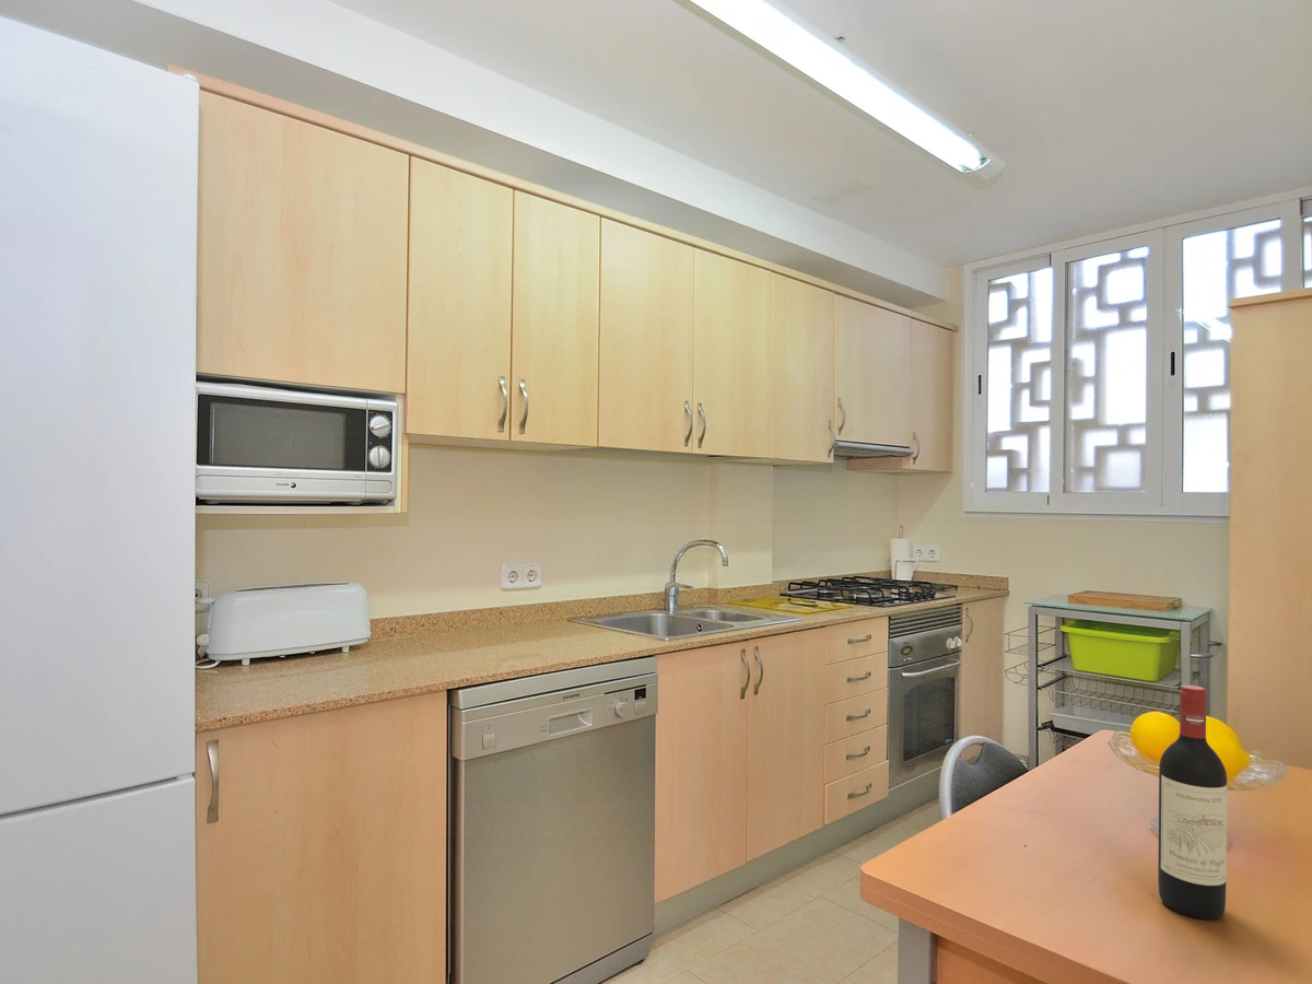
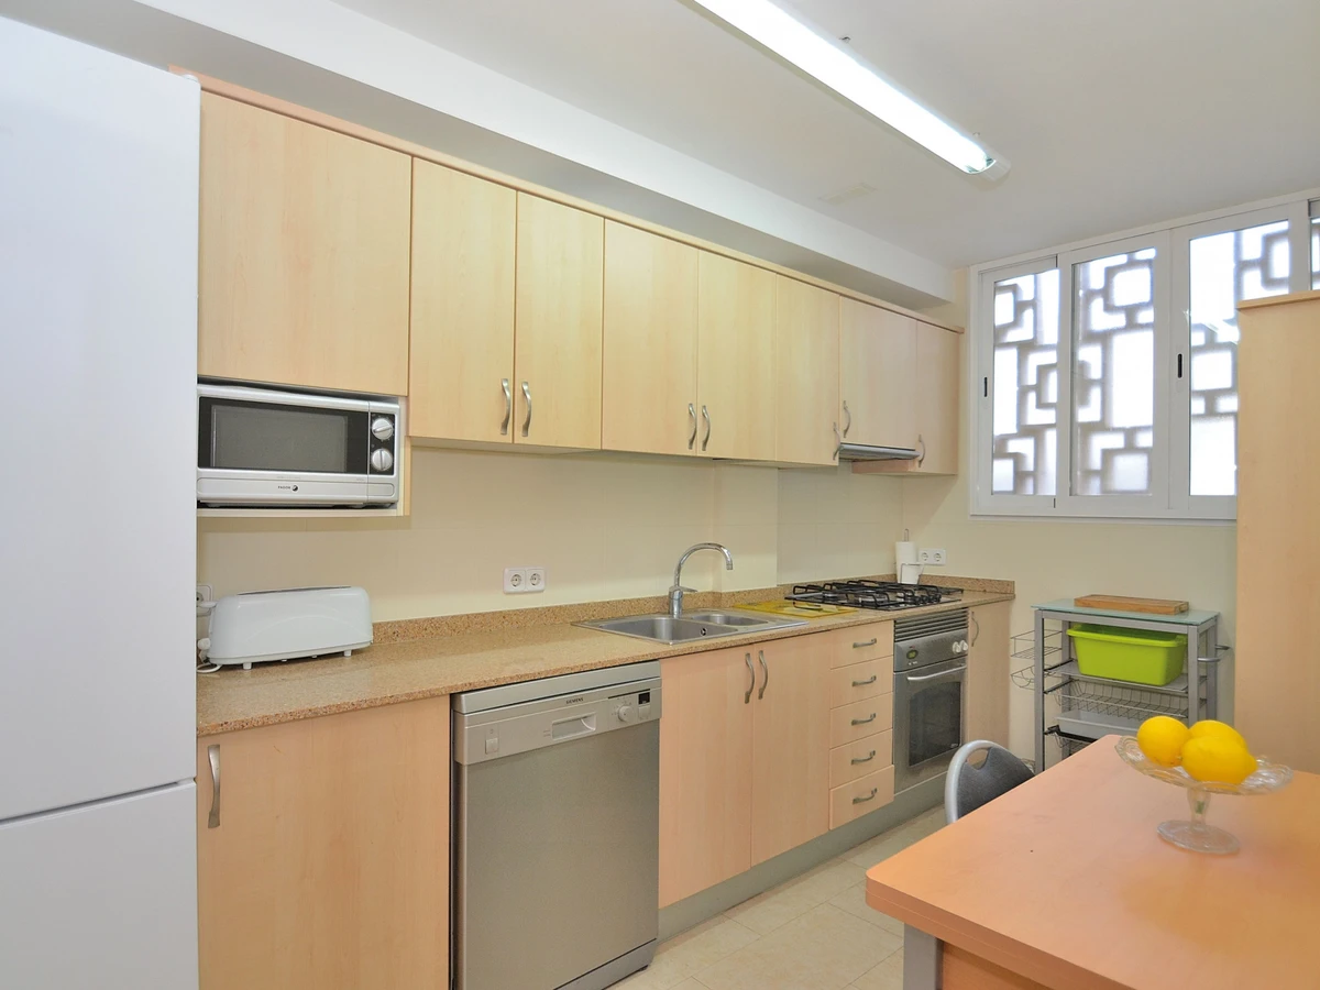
- wine bottle [1157,684,1228,921]
